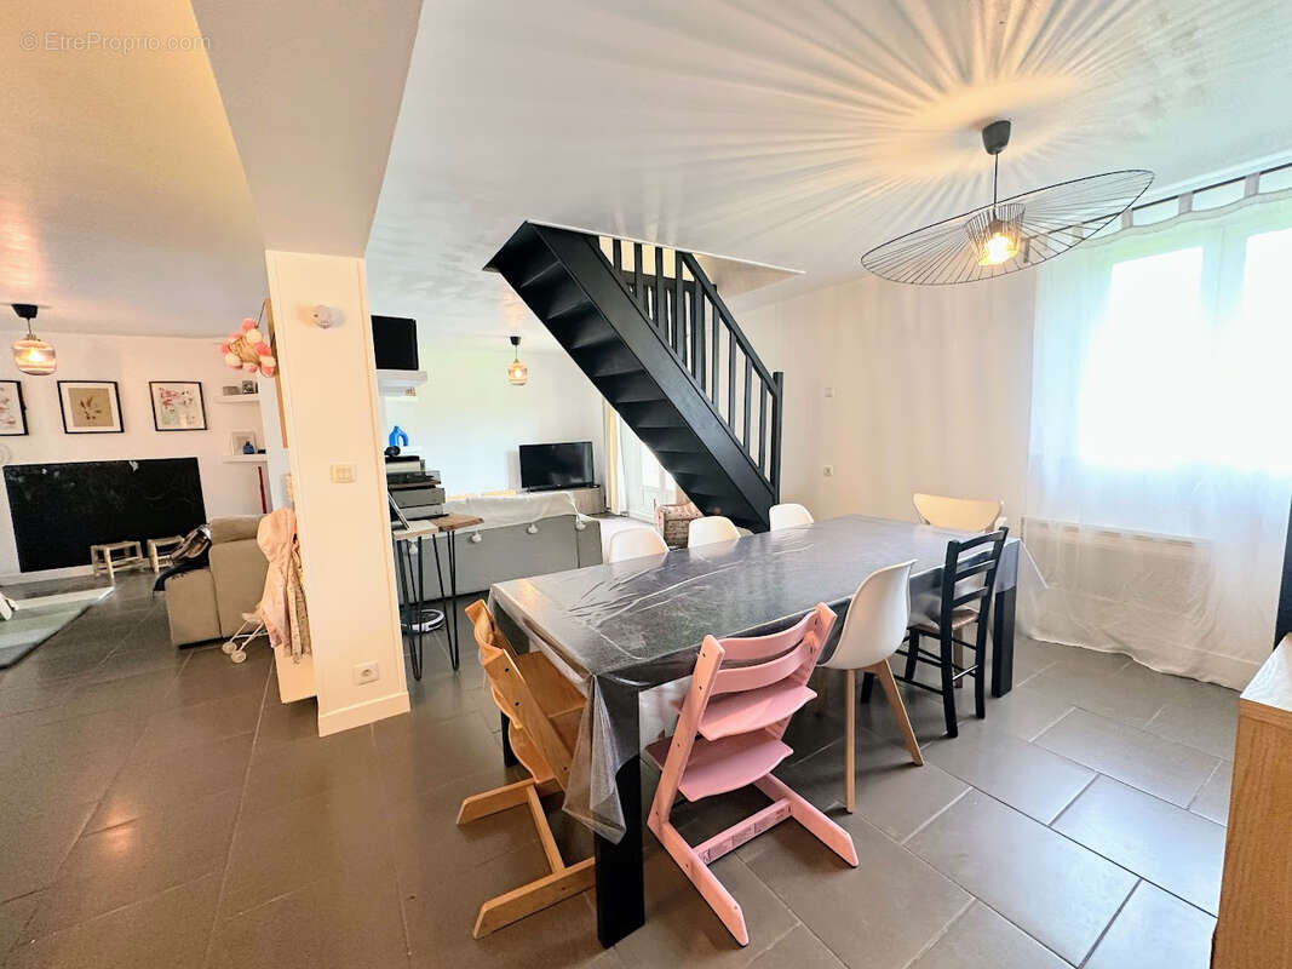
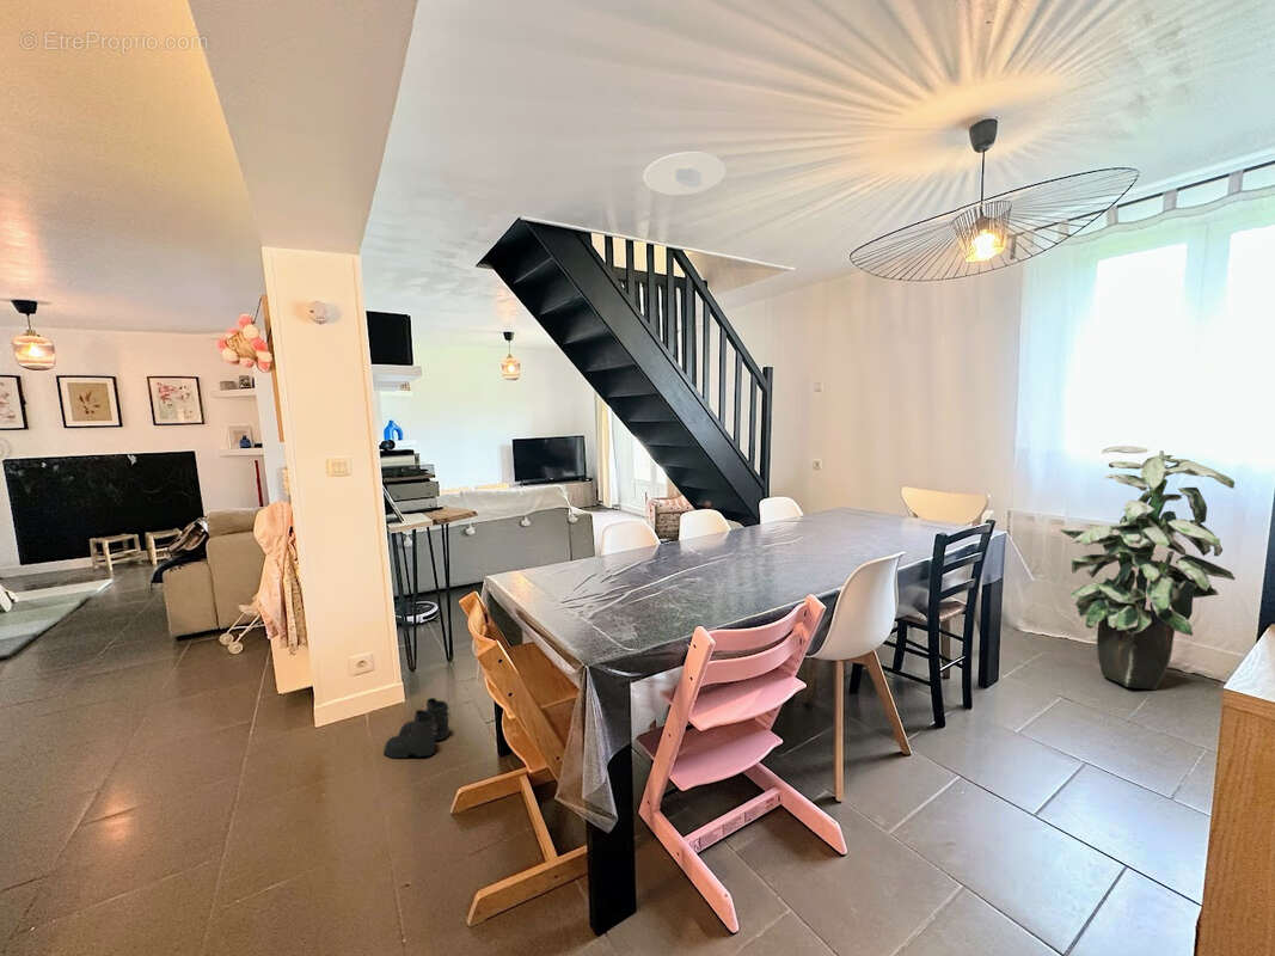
+ recessed light [643,151,727,196]
+ indoor plant [1058,445,1237,691]
+ boots [382,697,452,760]
